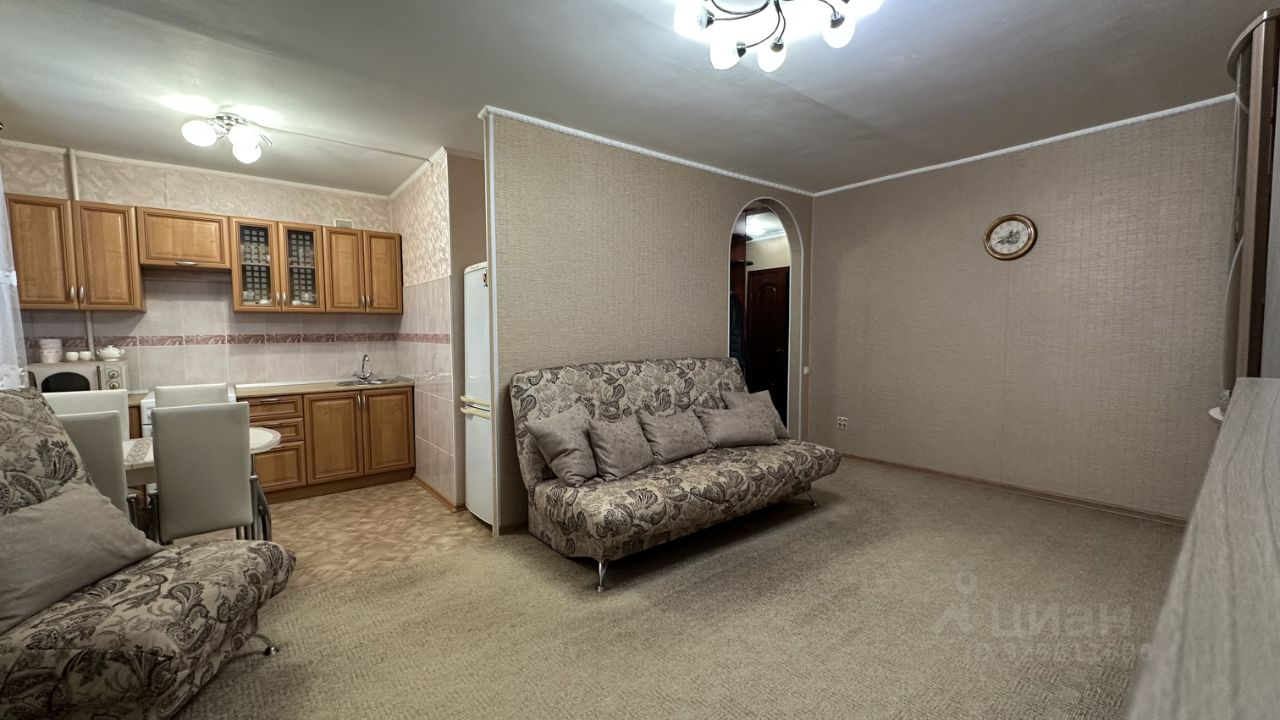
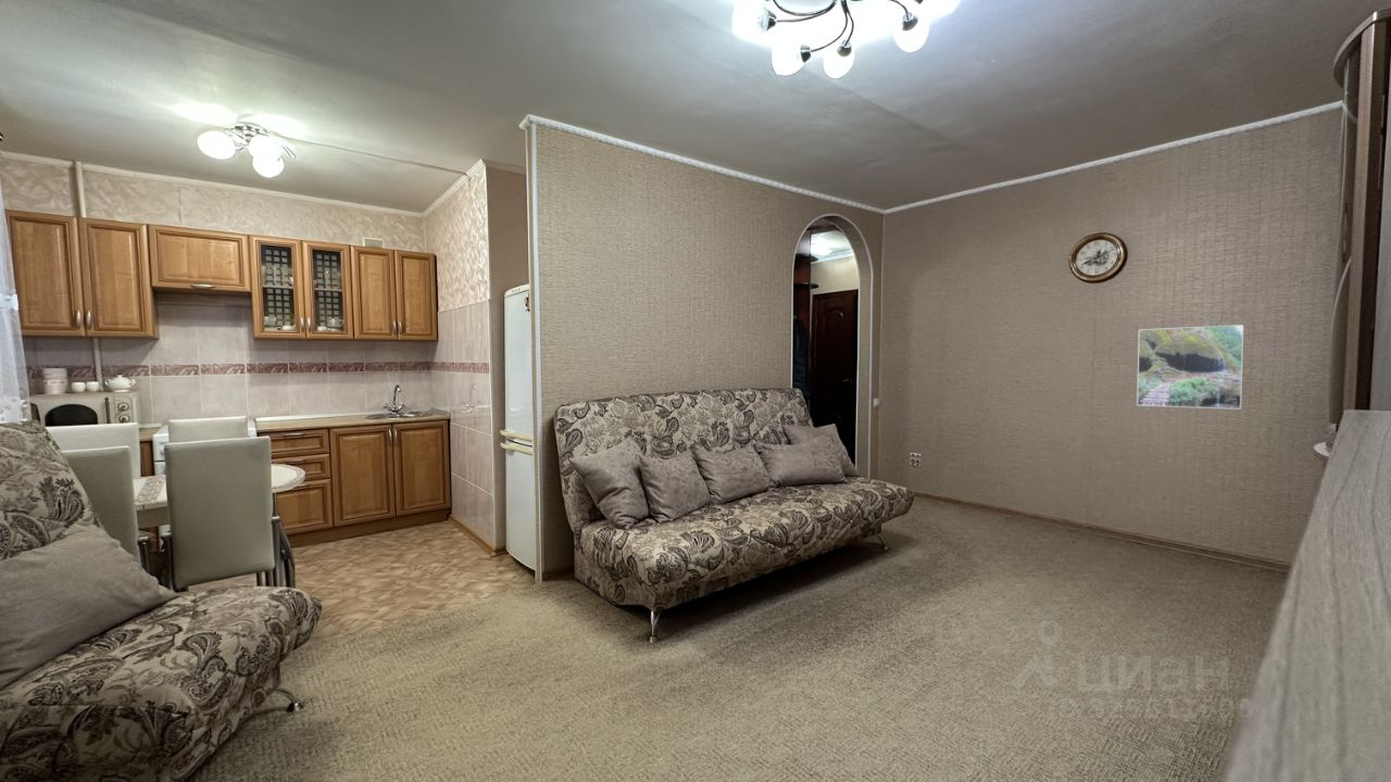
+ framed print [1136,324,1245,411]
